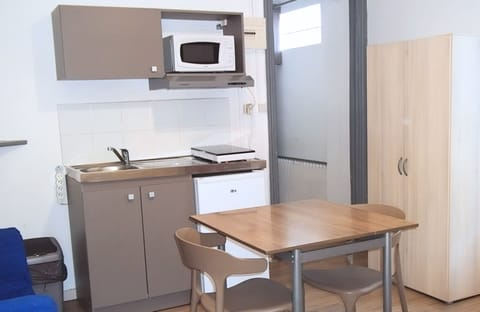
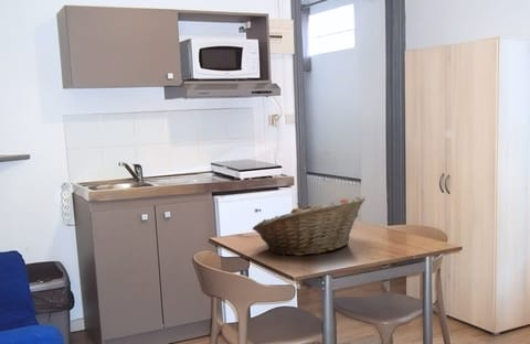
+ fruit basket [252,195,367,257]
